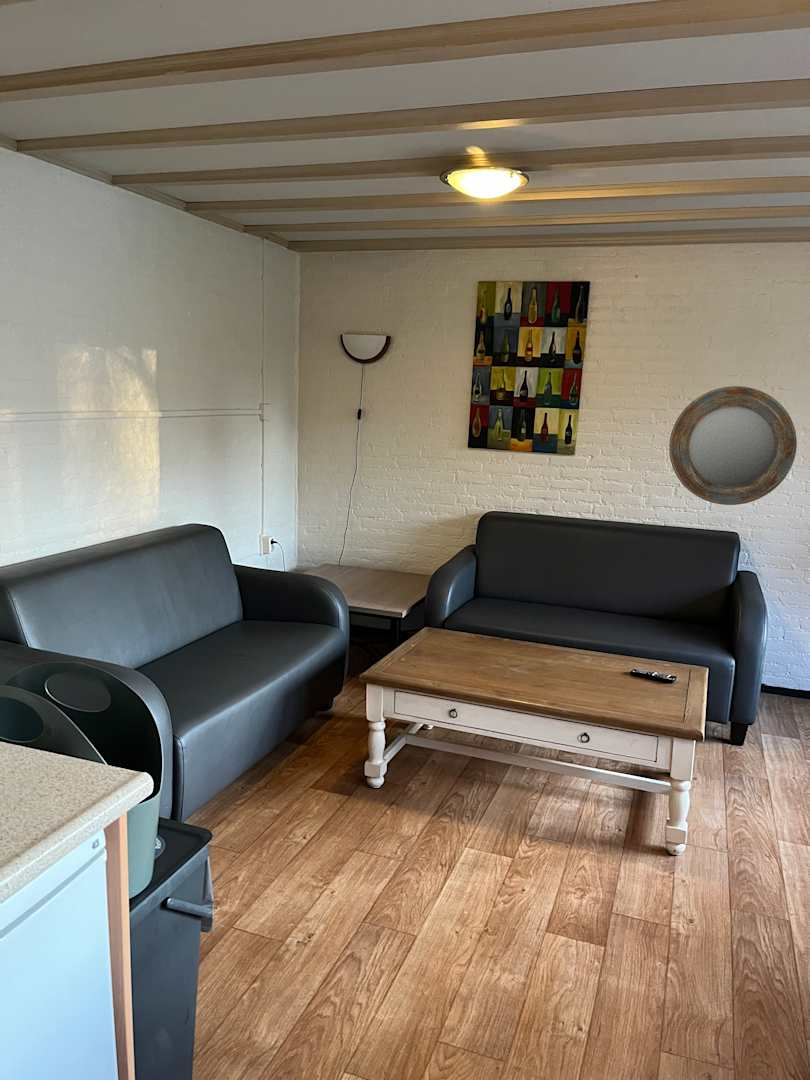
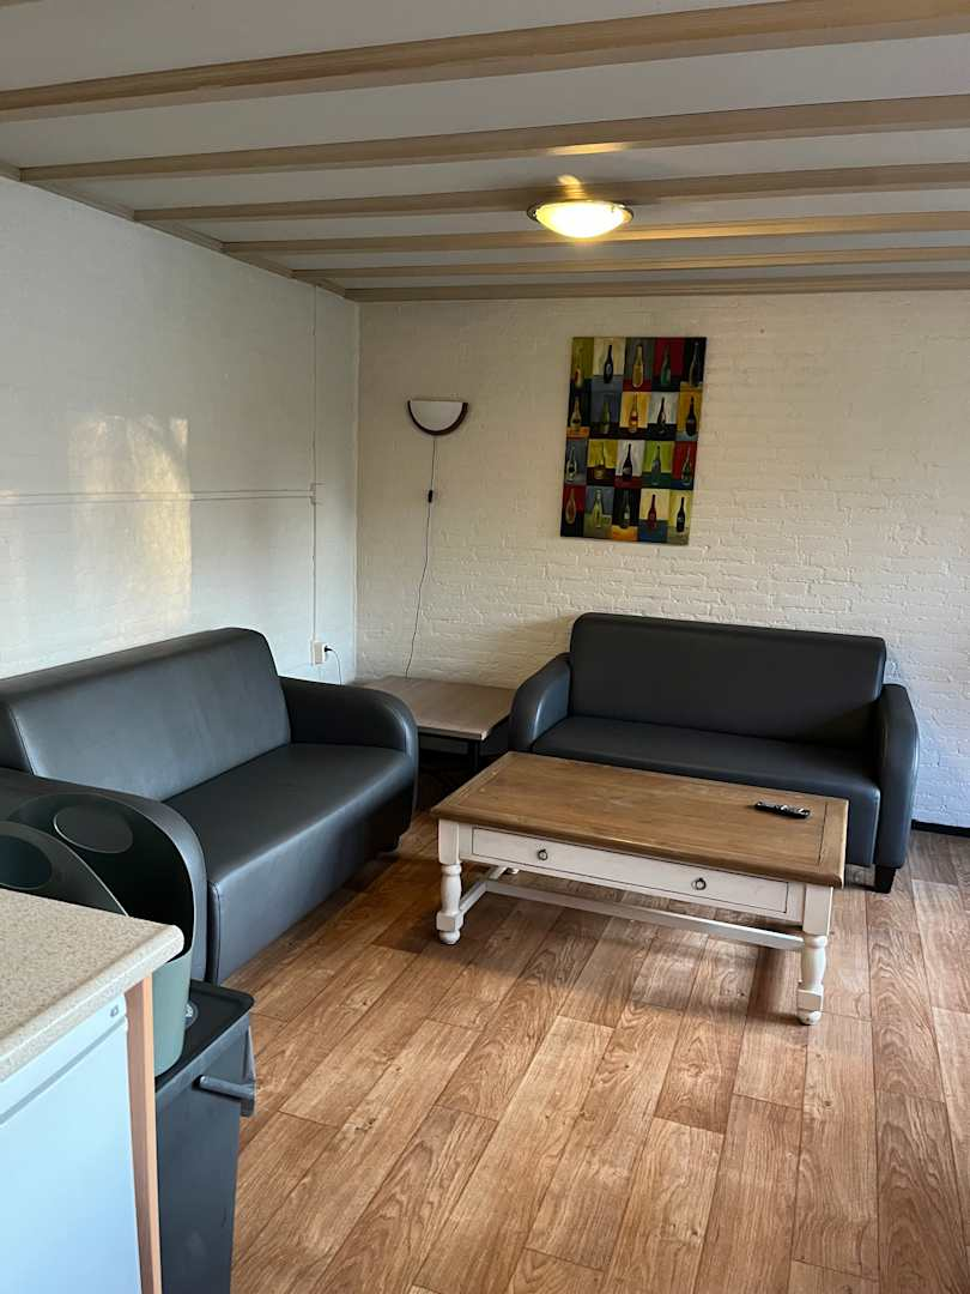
- home mirror [668,385,798,506]
